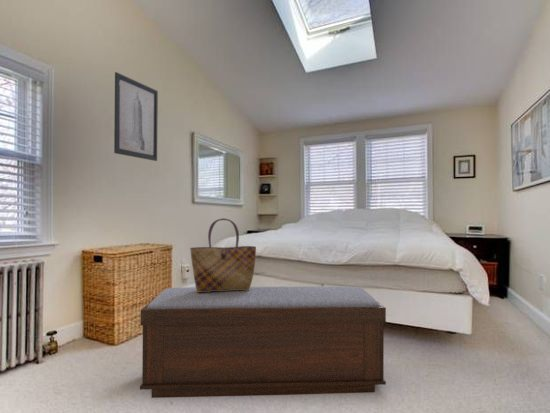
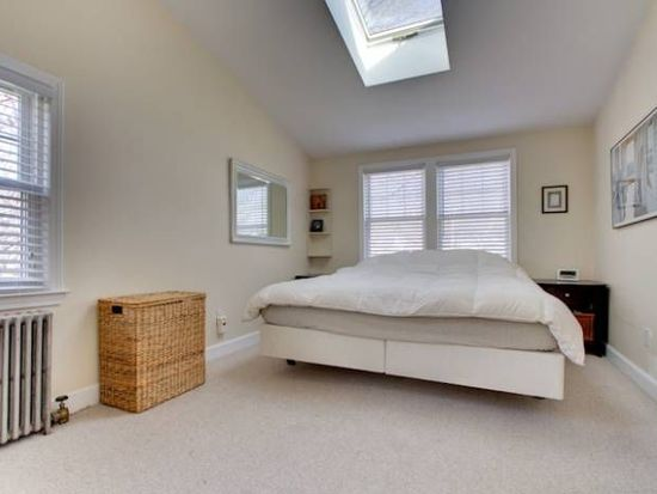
- bench [139,285,387,399]
- tote bag [189,217,257,292]
- wall art [113,71,159,162]
